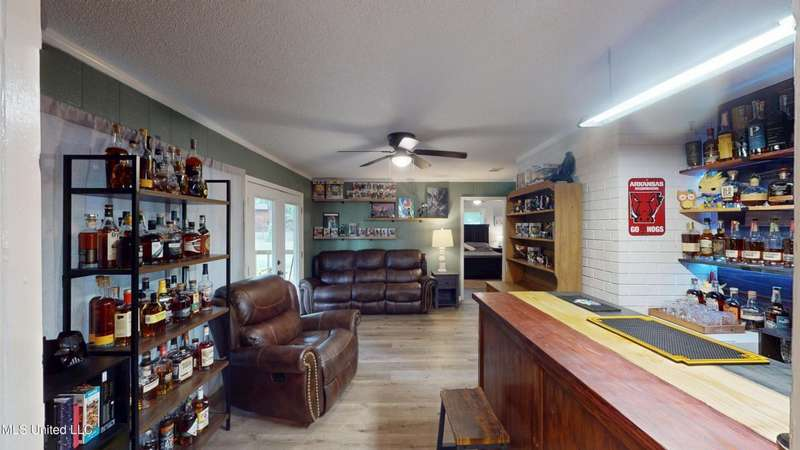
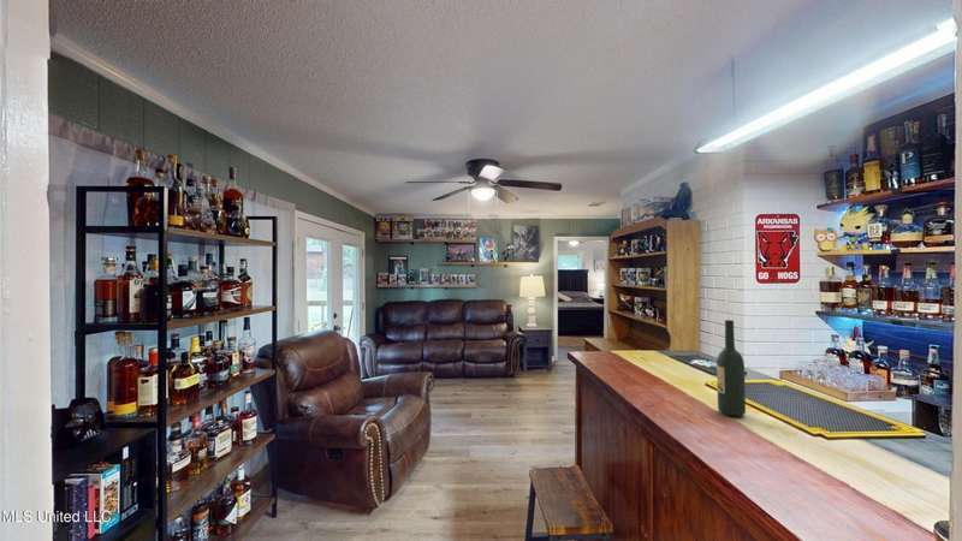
+ wine bottle [715,319,747,417]
